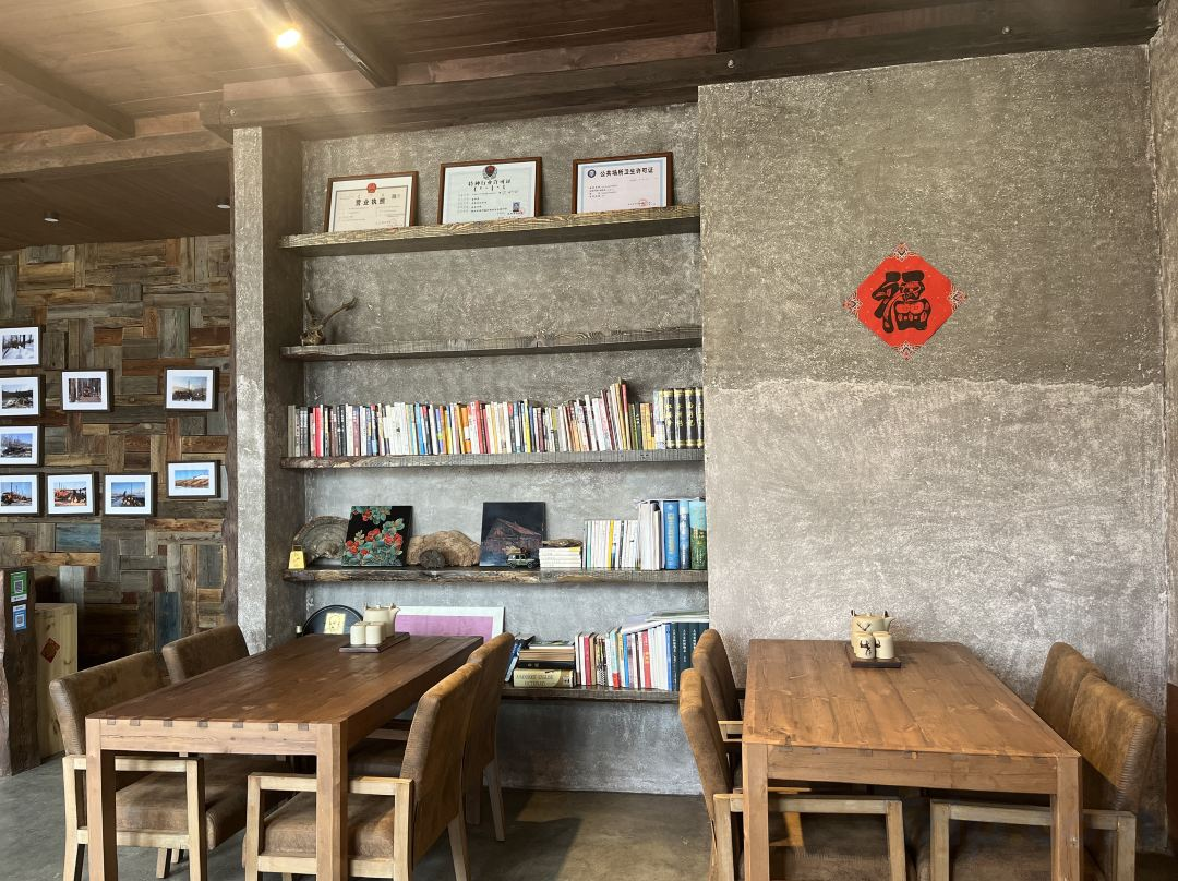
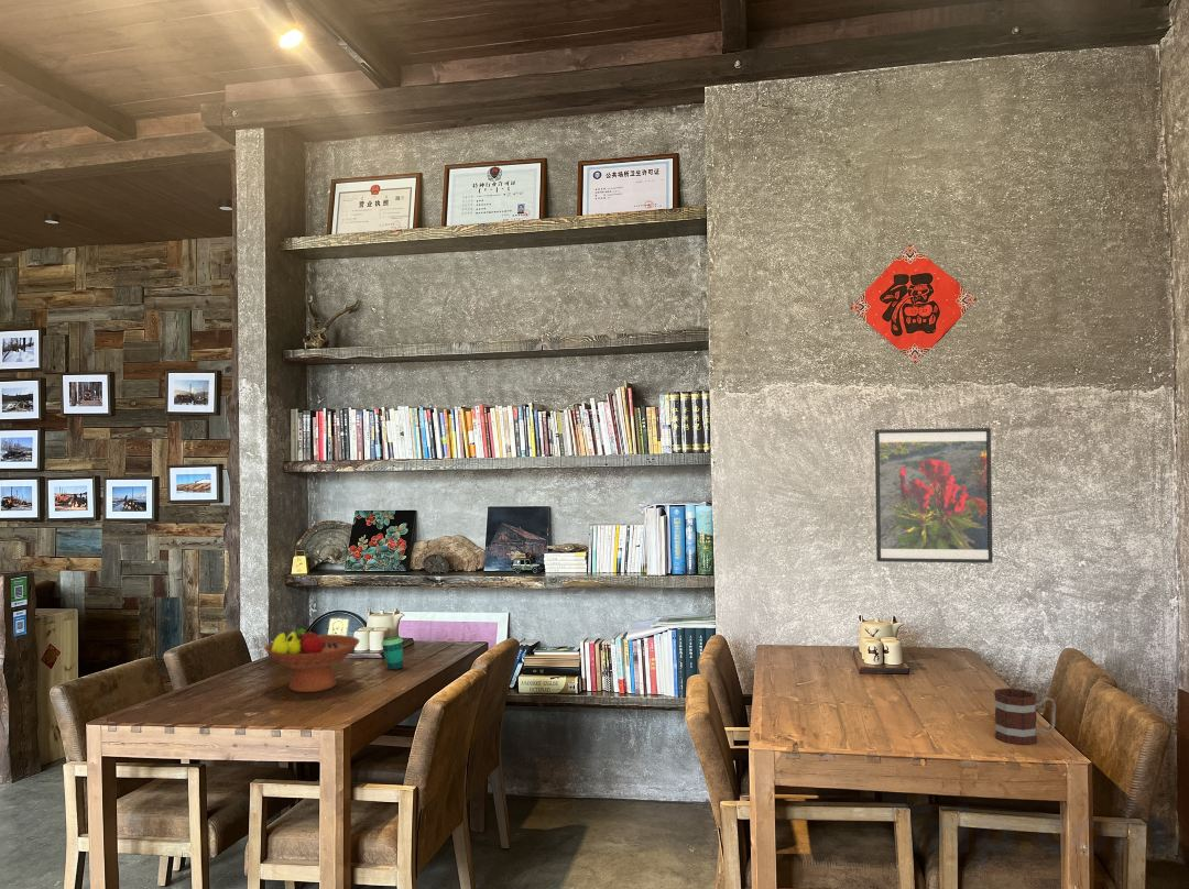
+ mug [993,688,1057,746]
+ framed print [874,427,994,564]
+ fruit bowl [264,627,361,693]
+ cup [381,635,404,671]
